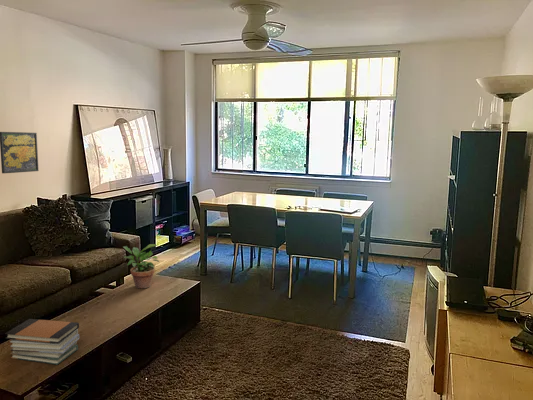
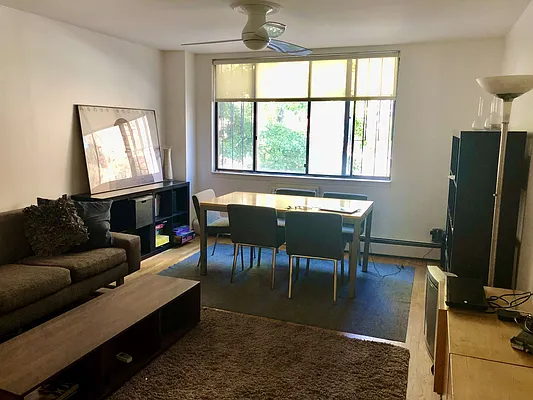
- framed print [0,131,39,174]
- book stack [4,318,80,366]
- potted plant [122,243,160,289]
